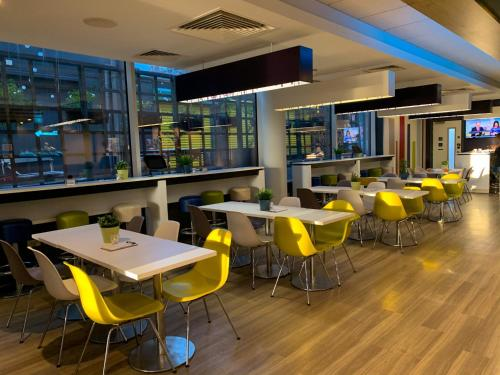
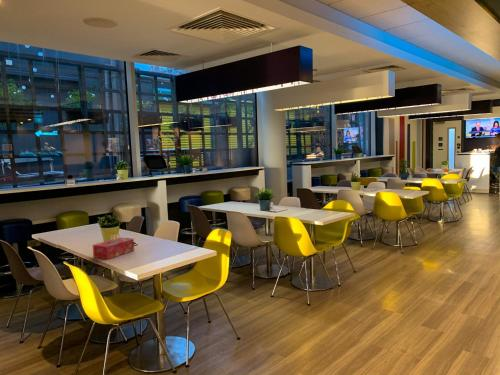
+ tissue box [92,236,135,260]
